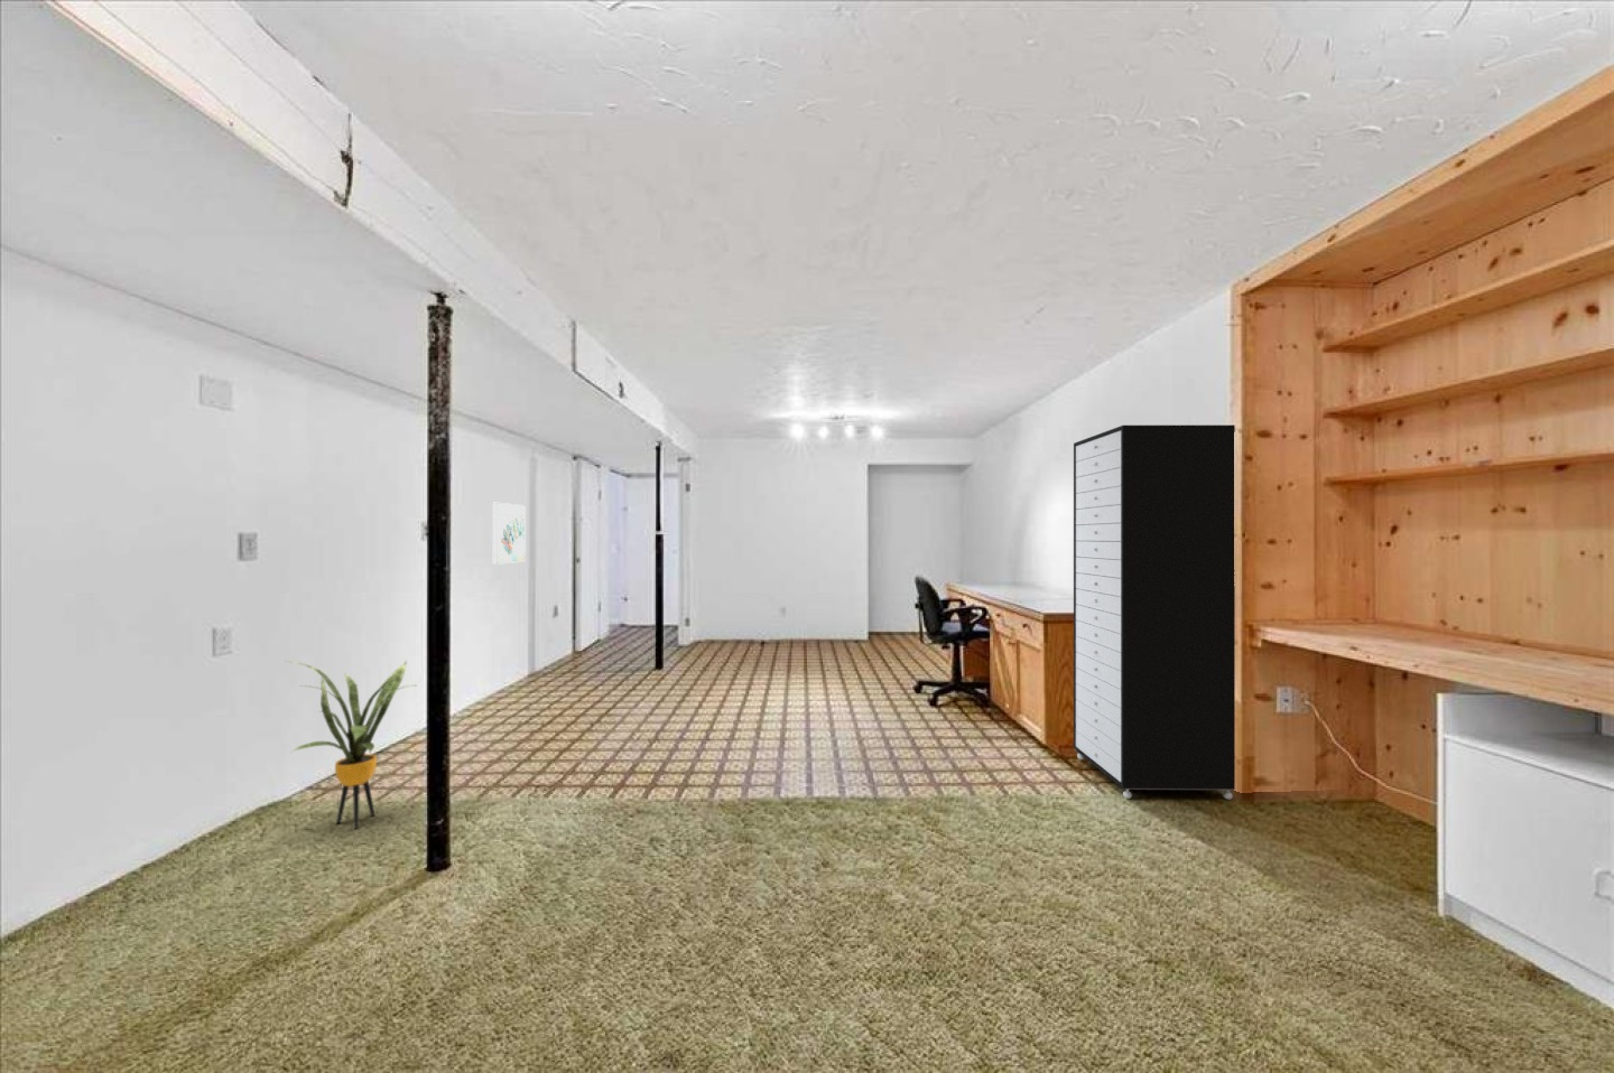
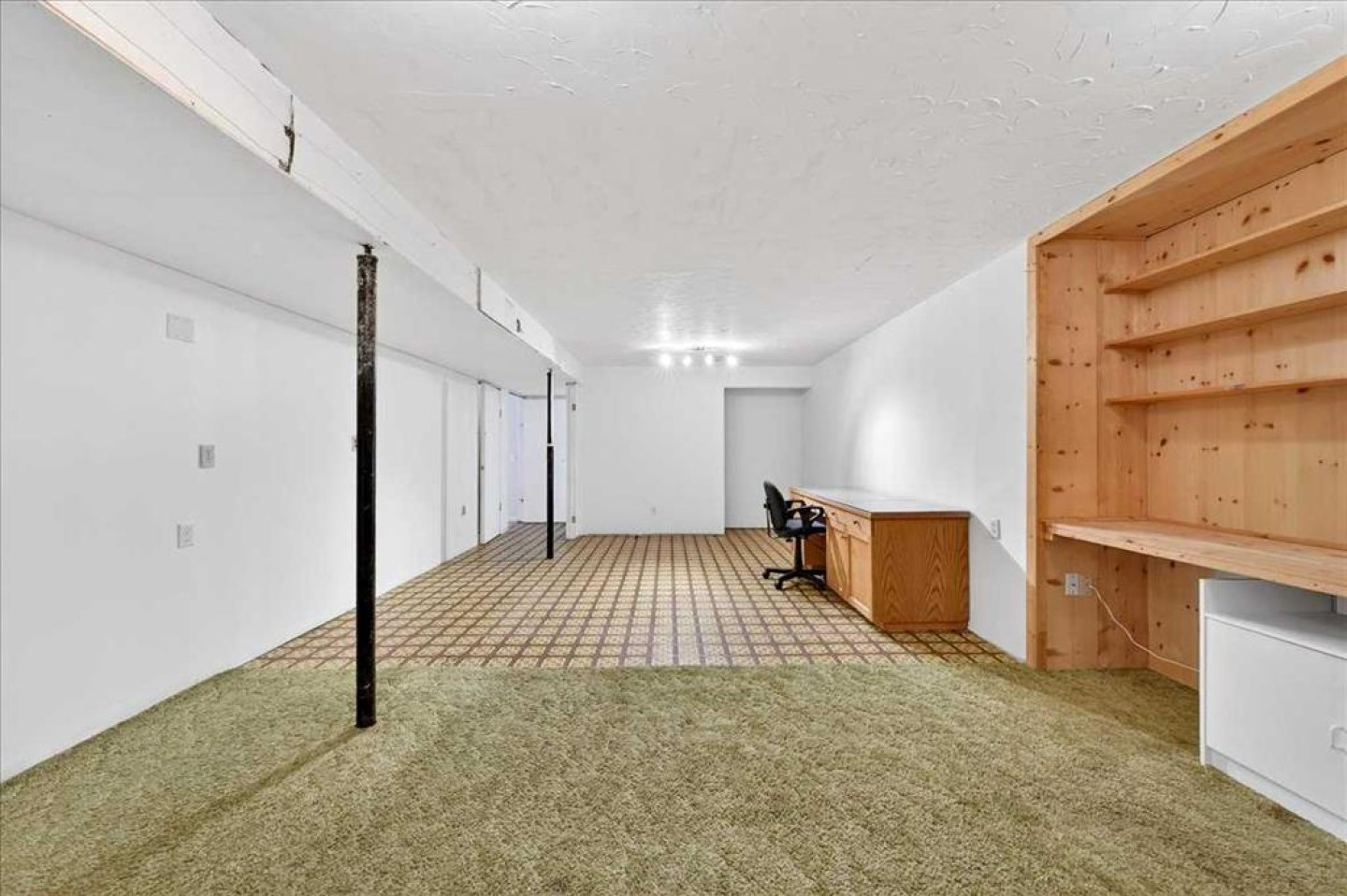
- house plant [286,659,416,830]
- wall art [492,502,526,565]
- storage cabinet [1072,424,1237,801]
